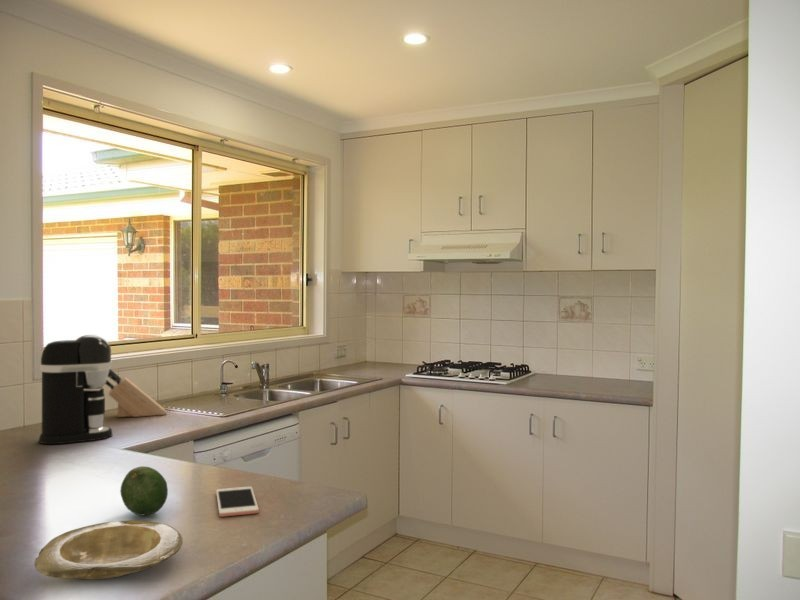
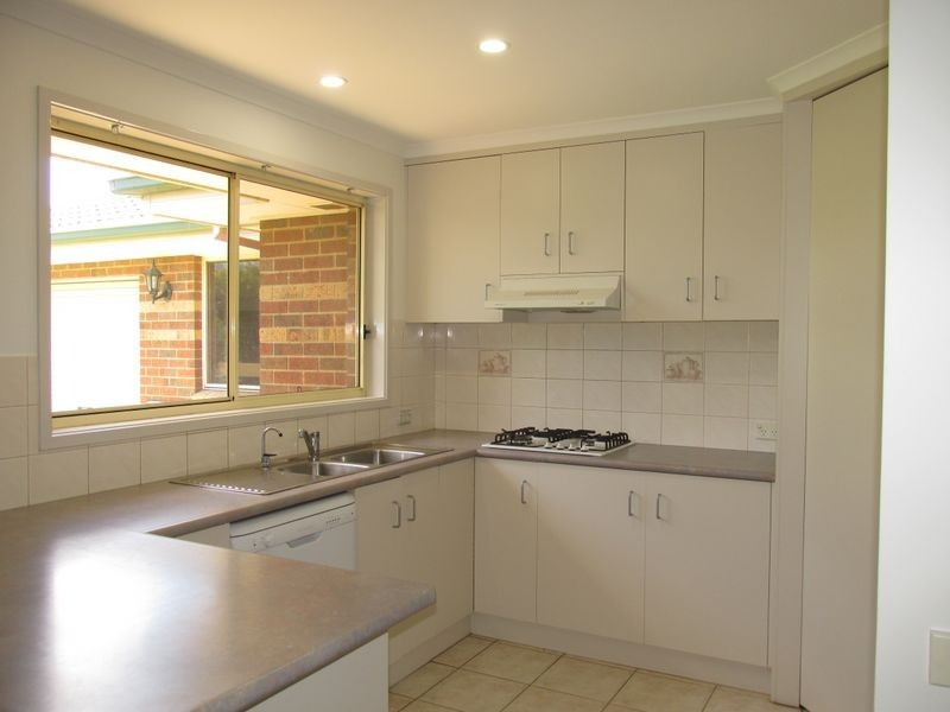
- cell phone [215,486,260,518]
- fruit [119,465,169,517]
- knife block [104,368,167,418]
- coffee maker [38,334,113,445]
- plate [34,520,183,580]
